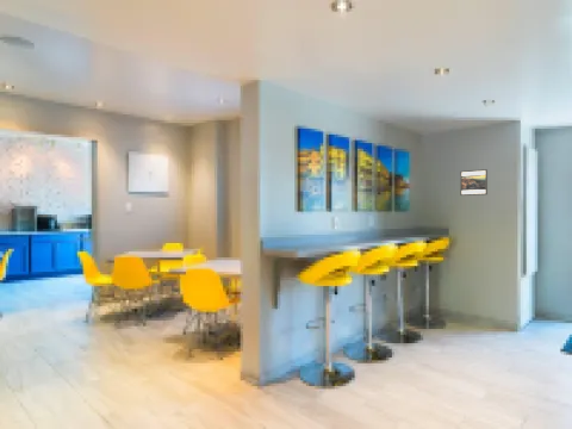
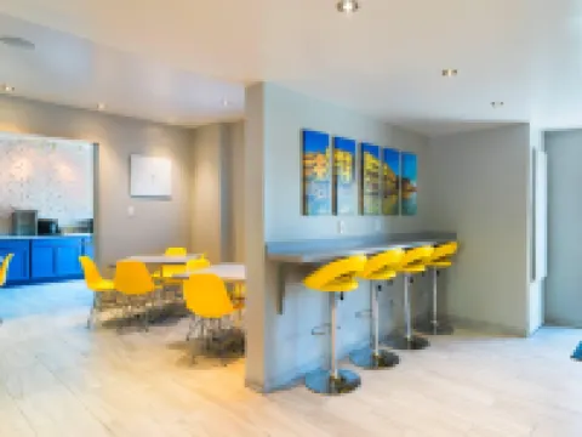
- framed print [459,168,489,197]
